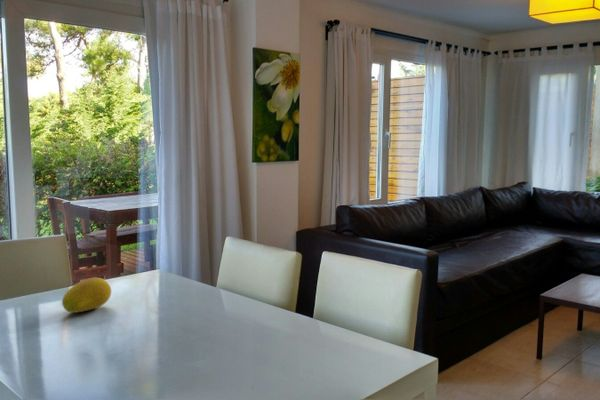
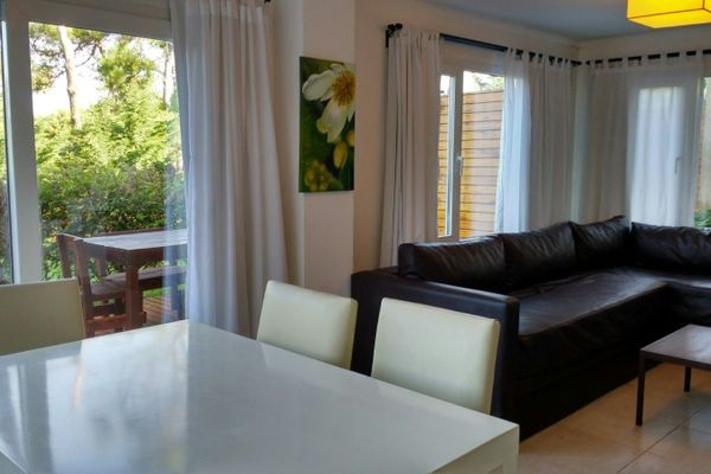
- fruit [61,277,112,314]
